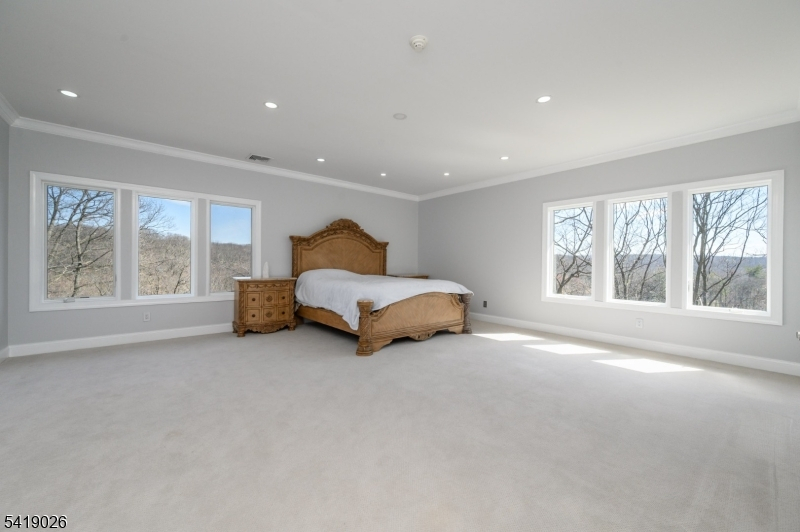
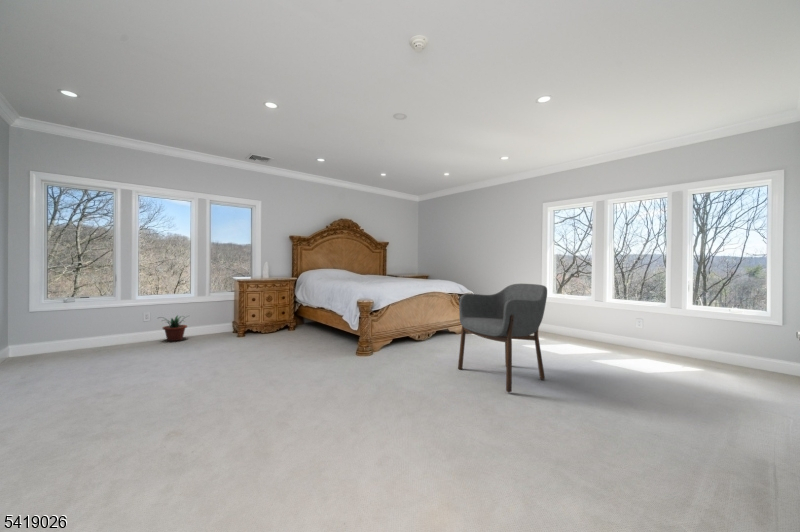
+ armchair [457,283,548,393]
+ potted plant [158,314,189,342]
